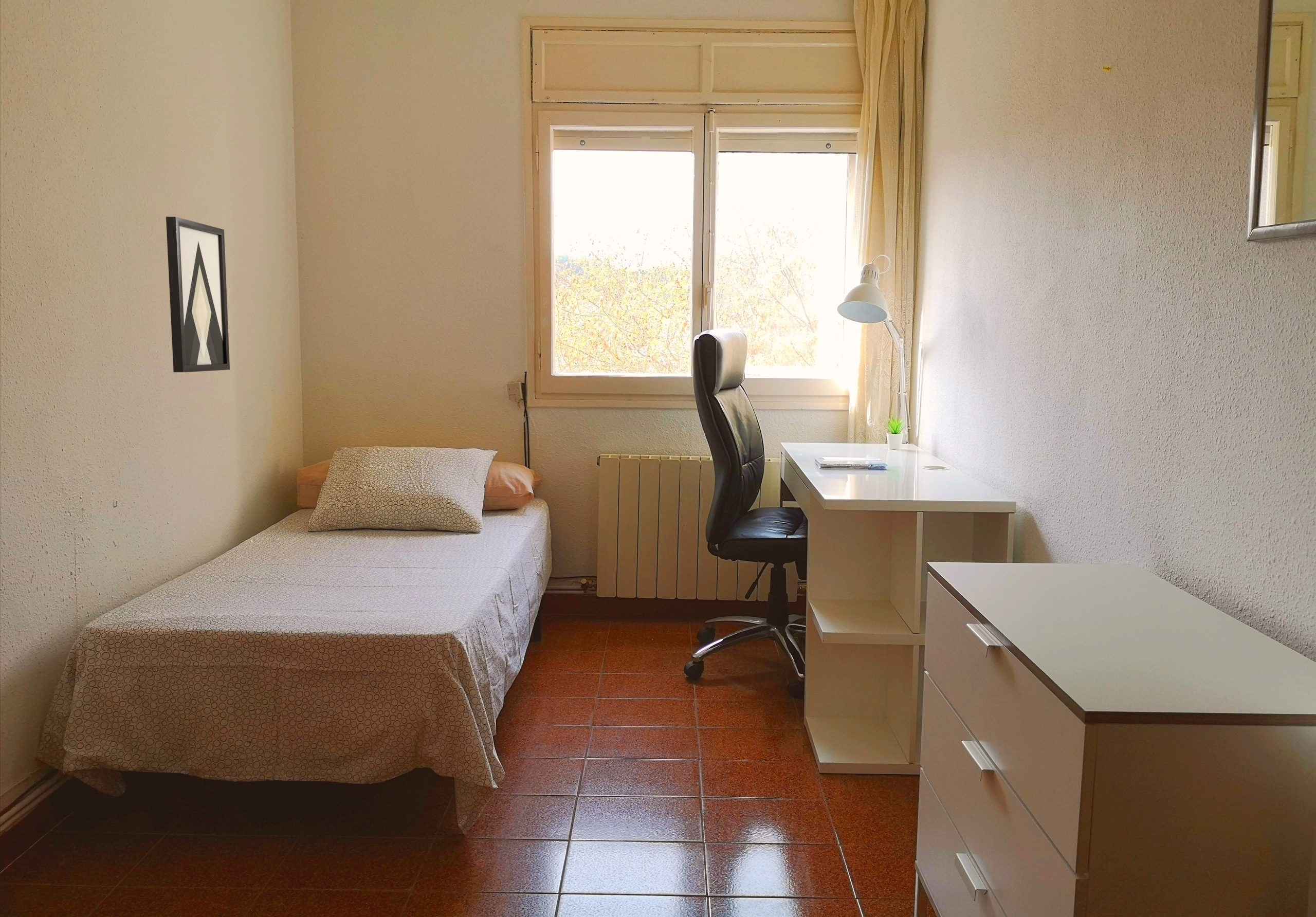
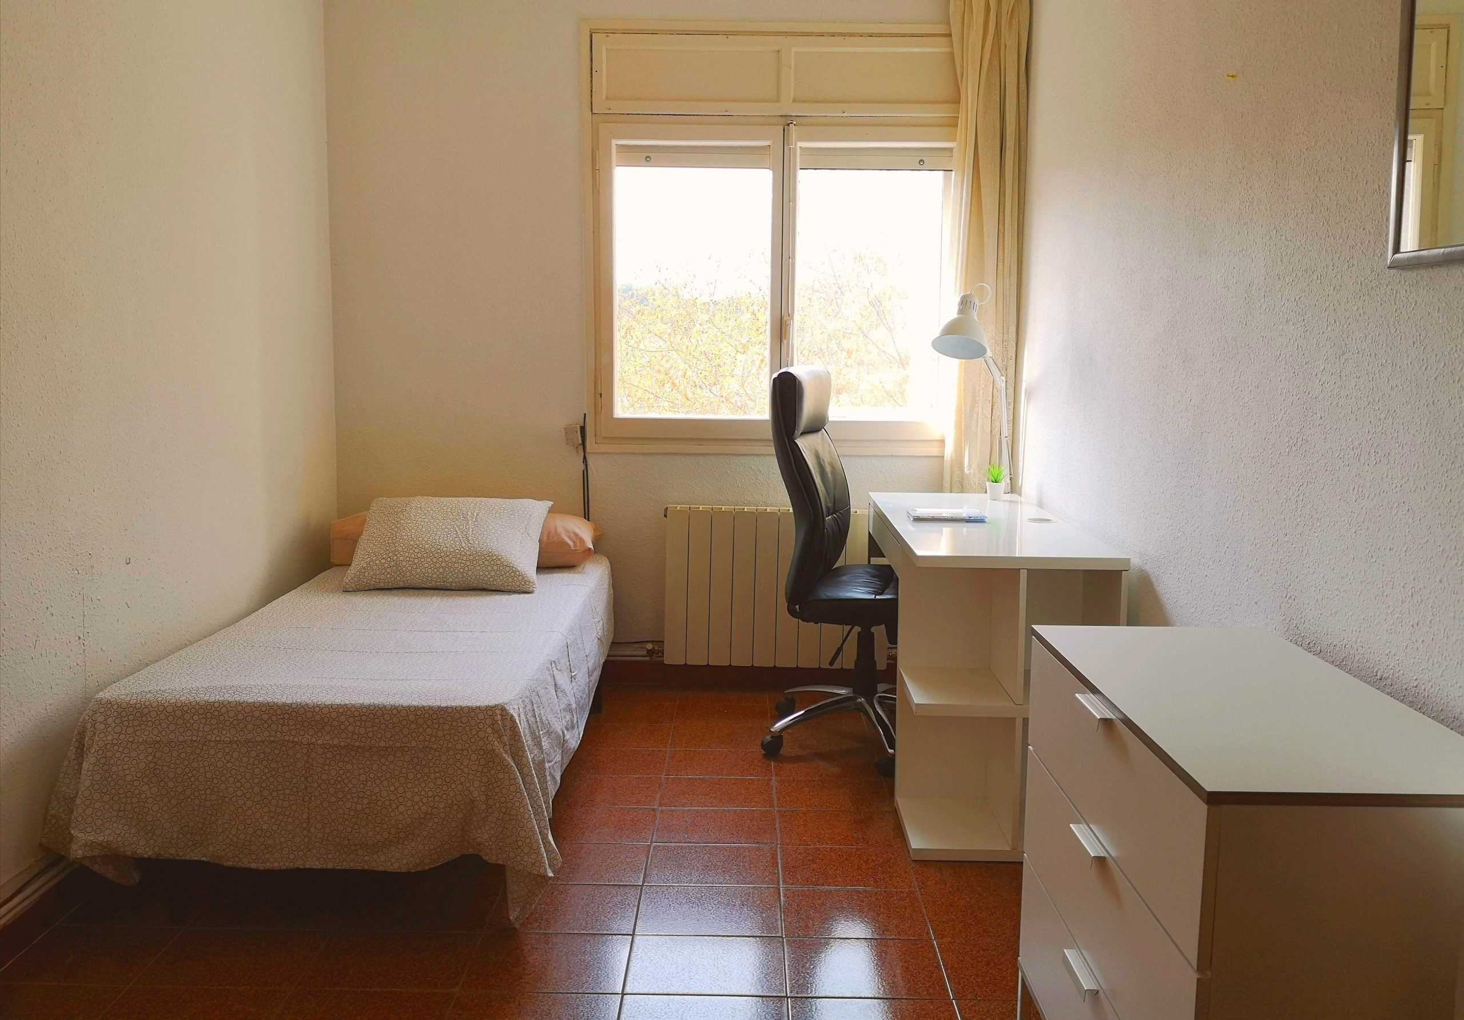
- wall art [166,216,230,373]
